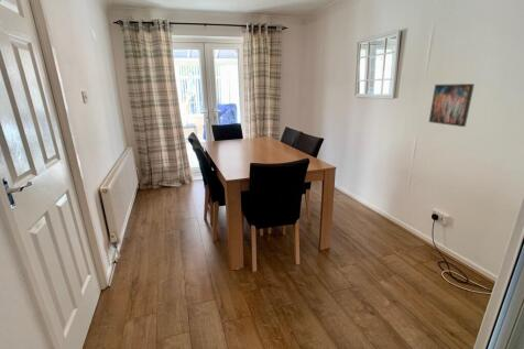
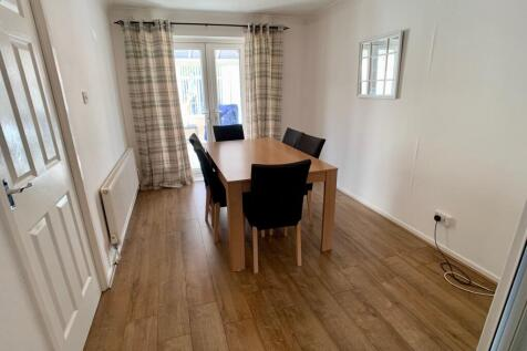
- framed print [428,83,476,128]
